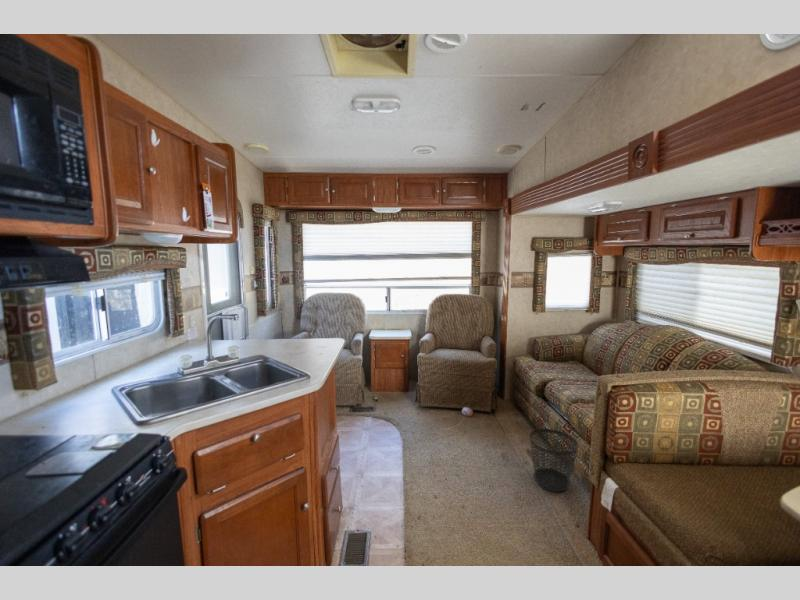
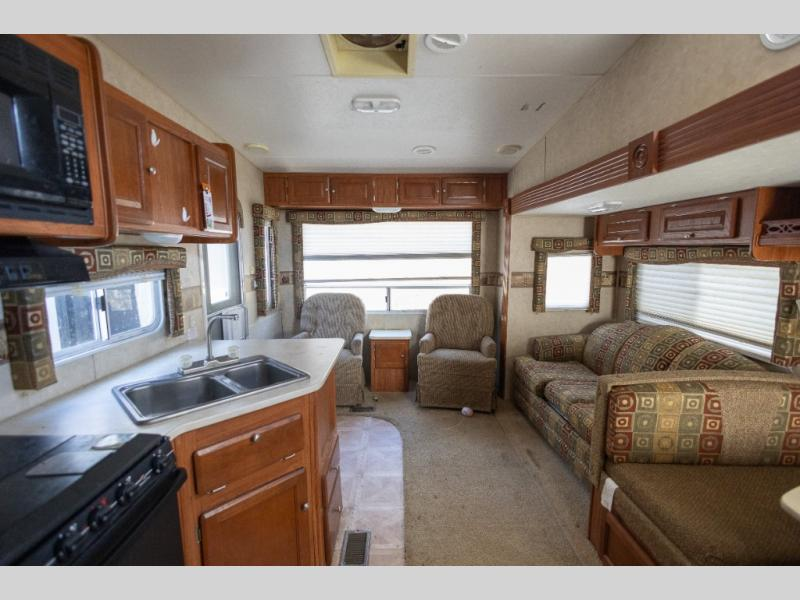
- wastebasket [529,428,579,493]
